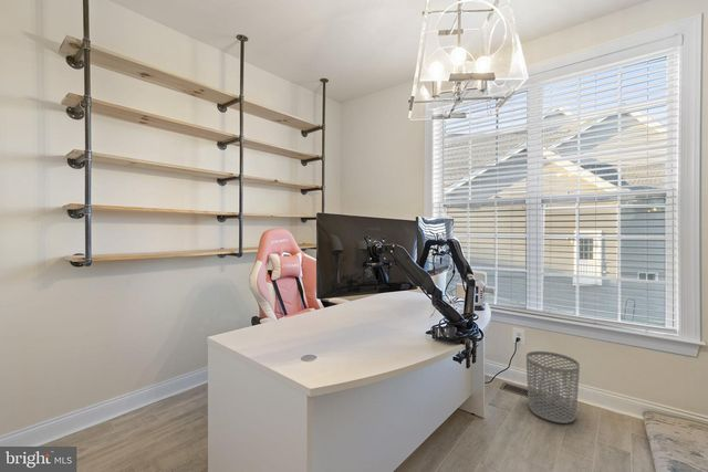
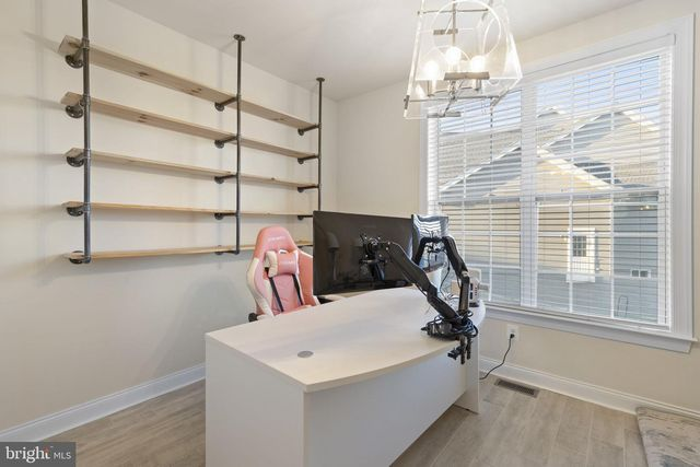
- waste bin [525,350,581,424]
